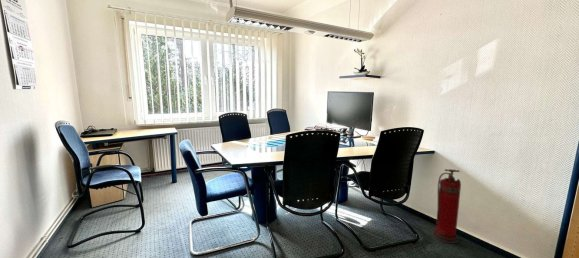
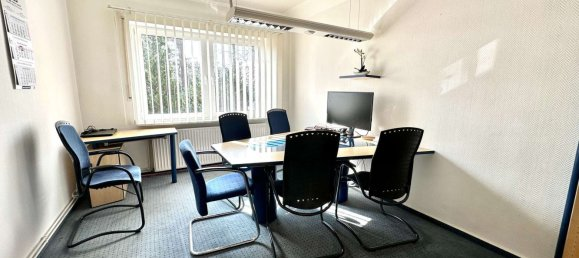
- fire extinguisher [431,168,462,244]
